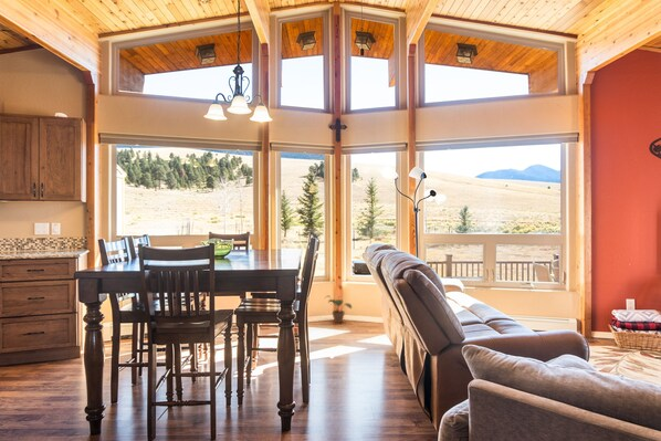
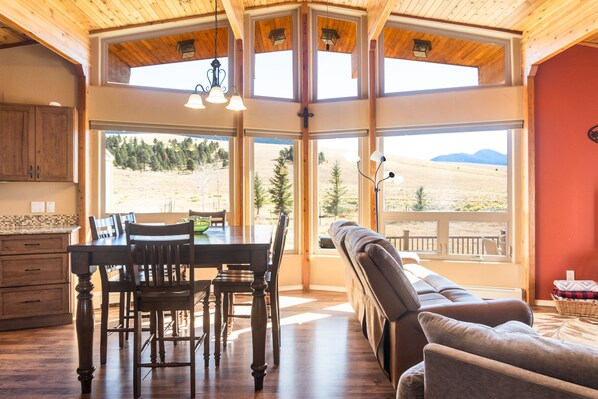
- potted plant [325,295,353,324]
